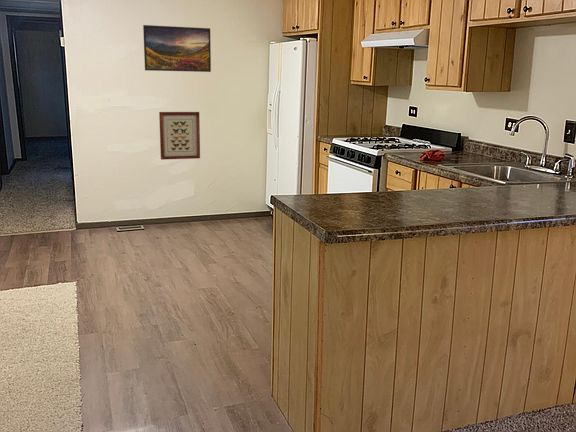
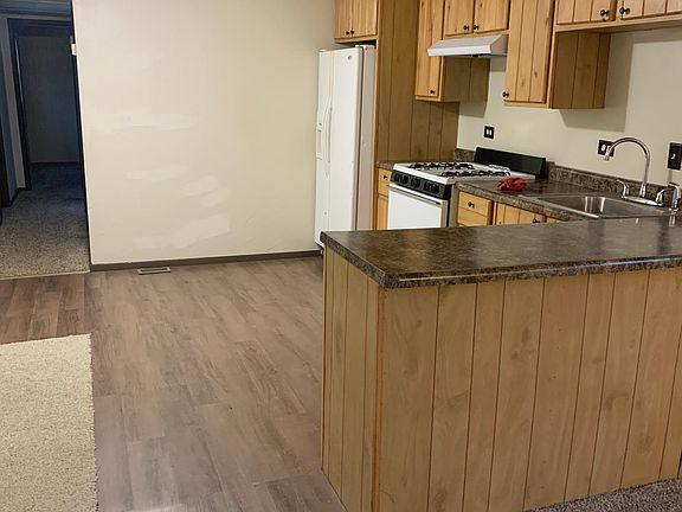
- wall art [158,111,201,161]
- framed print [142,24,212,73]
